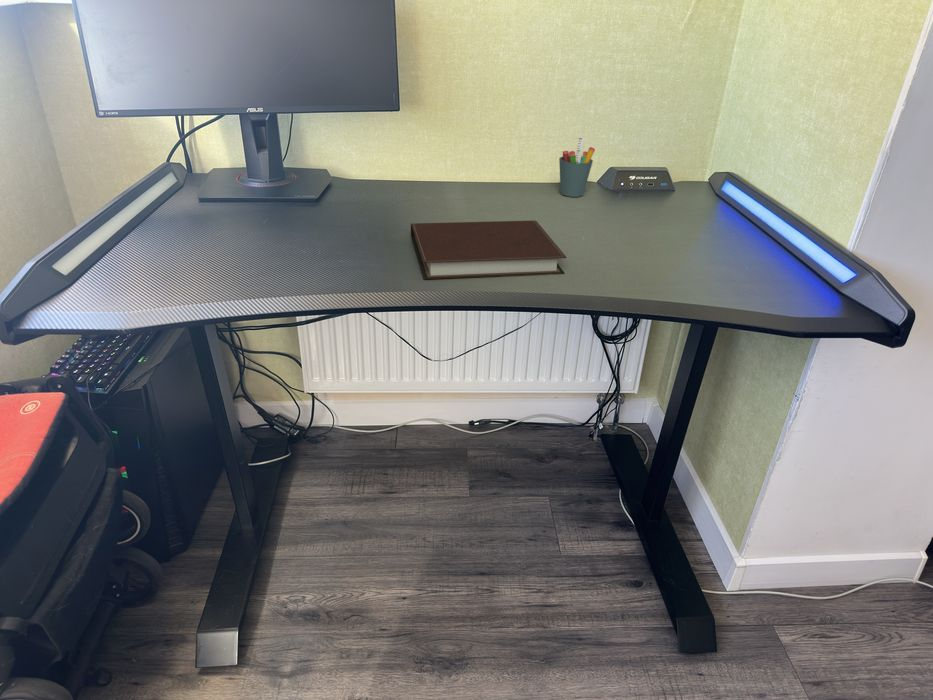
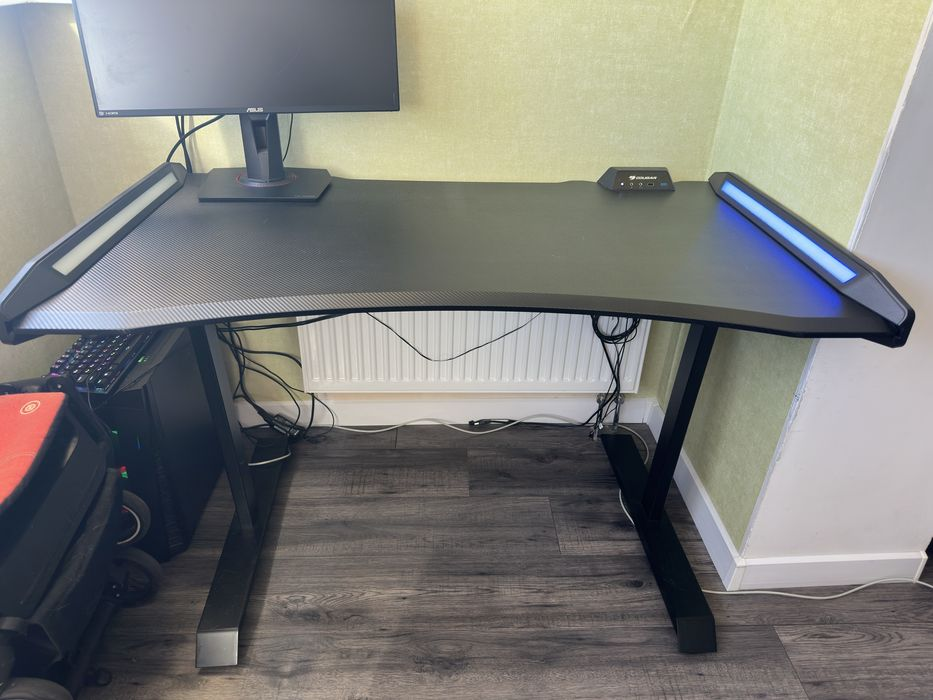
- pen holder [558,136,596,198]
- notebook [410,219,568,280]
